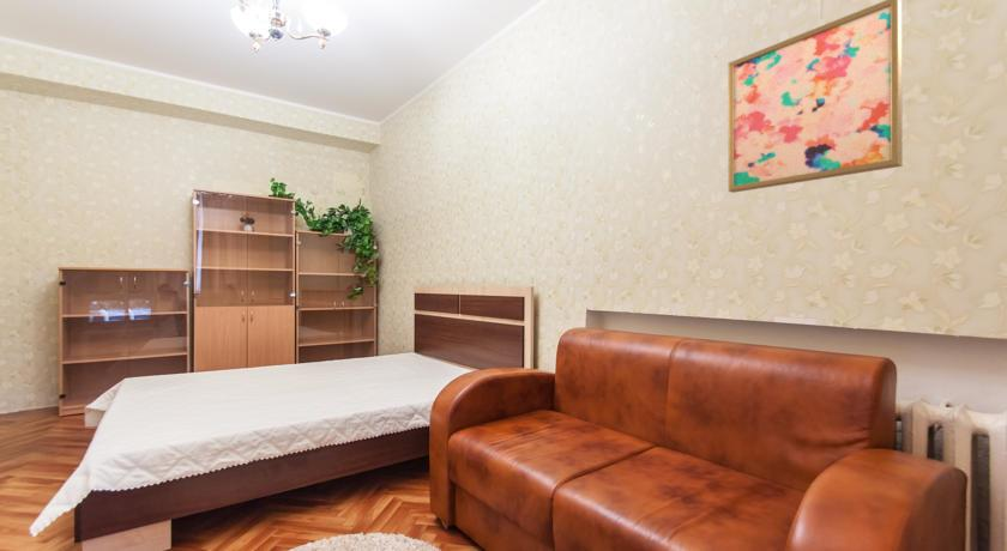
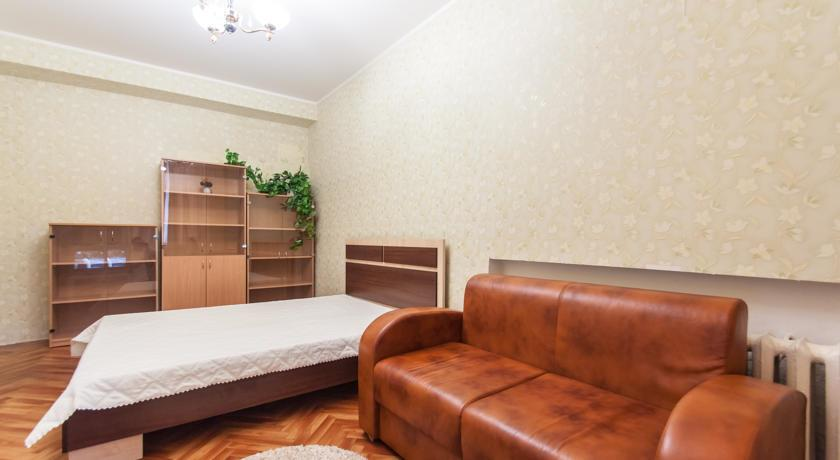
- wall art [726,0,904,194]
